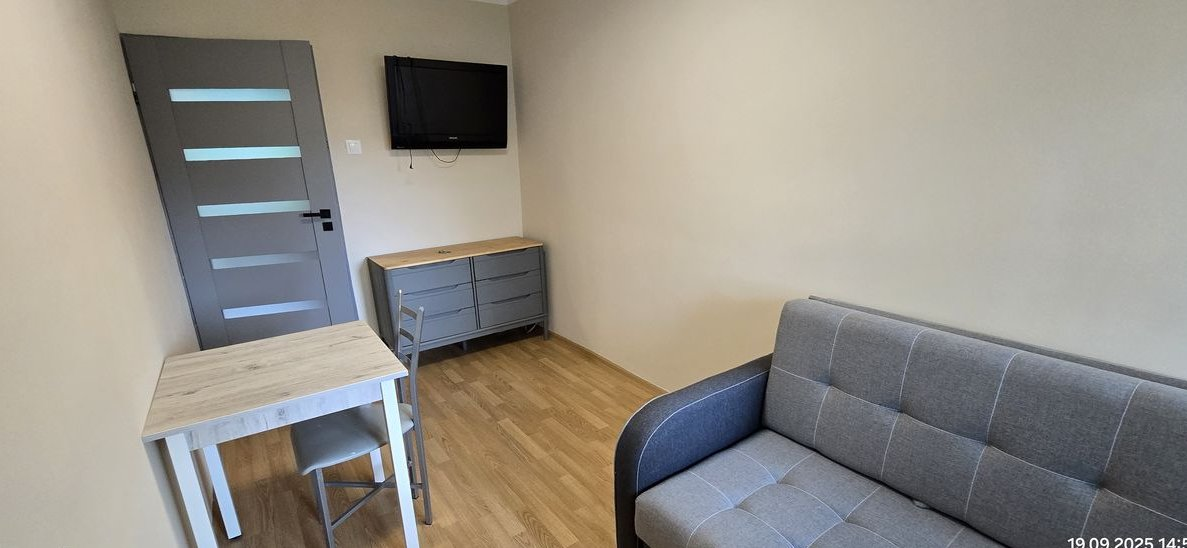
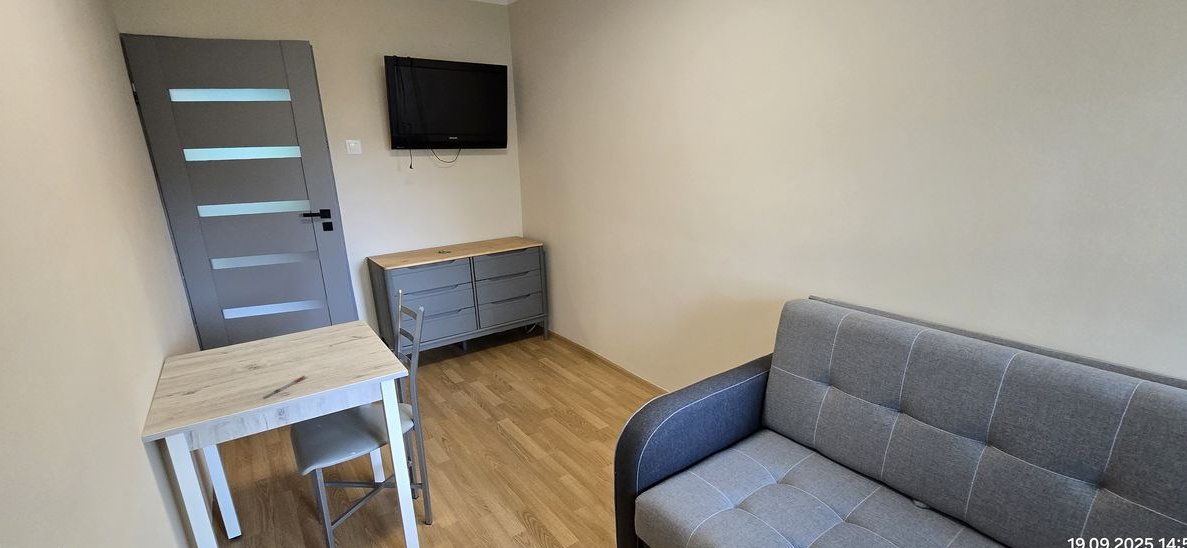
+ pen [261,375,306,400]
